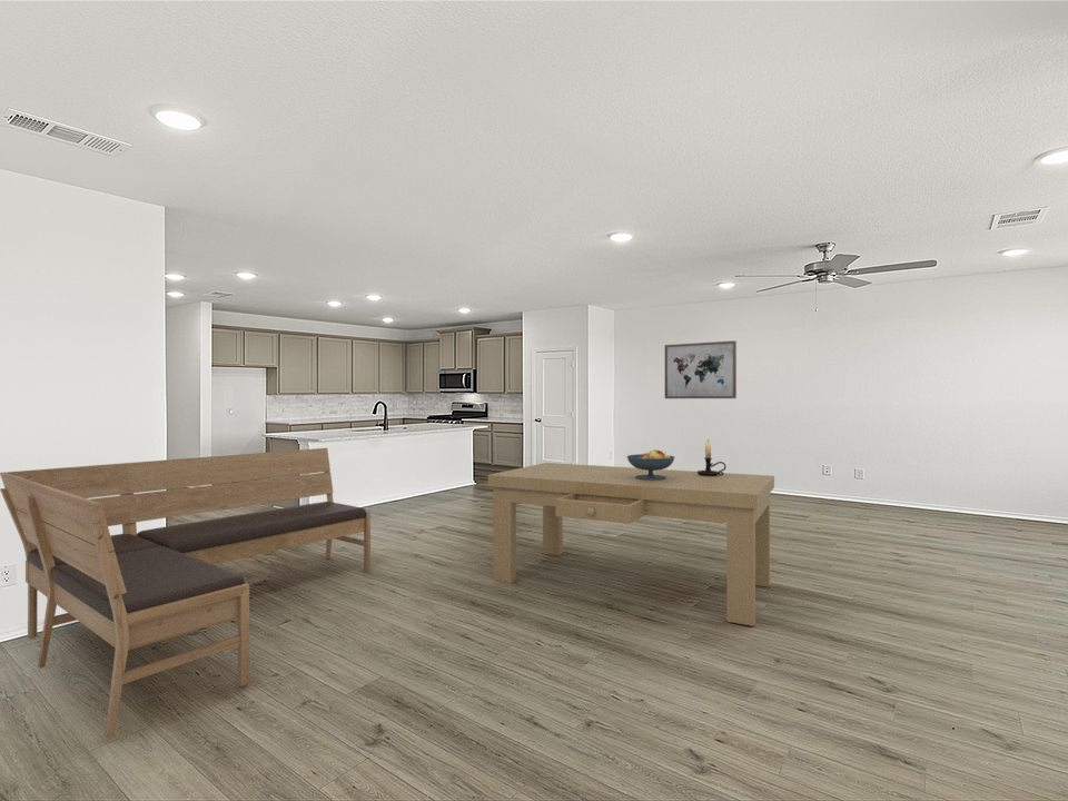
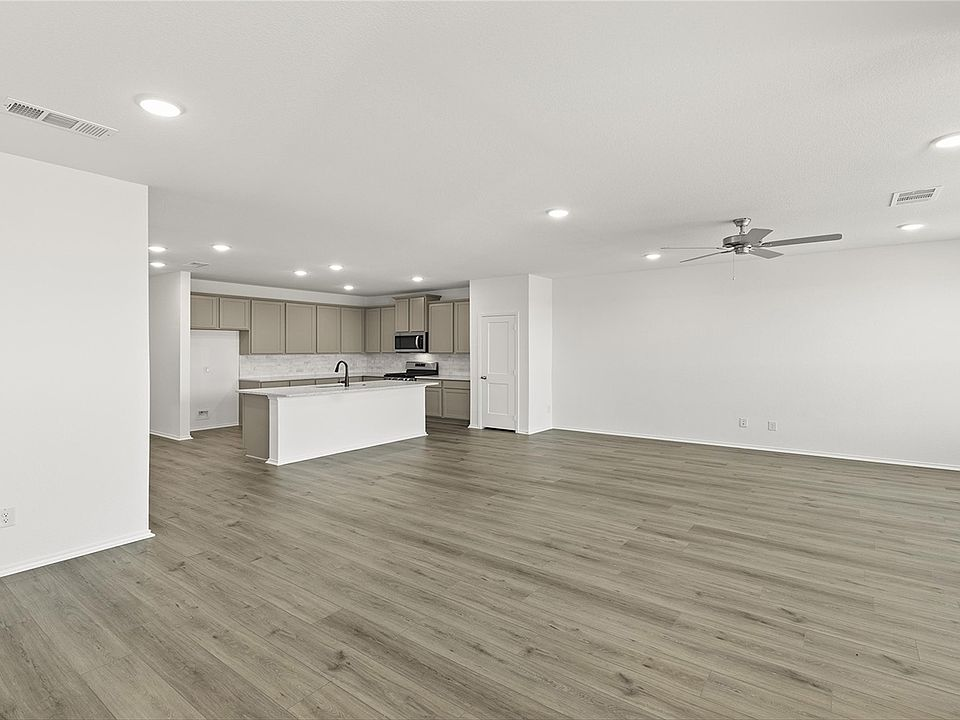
- wall art [664,339,738,399]
- dining table [487,462,775,627]
- candle holder [696,435,726,476]
- fruit bowl [626,448,675,479]
- bench [0,447,372,740]
